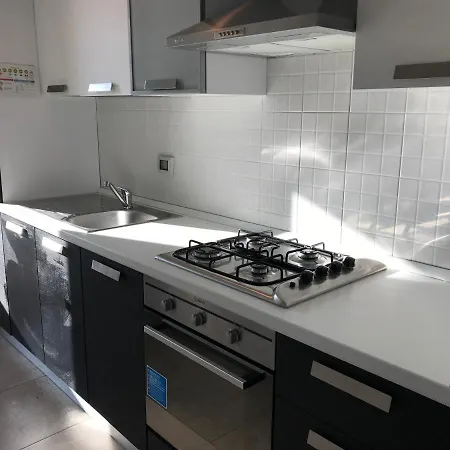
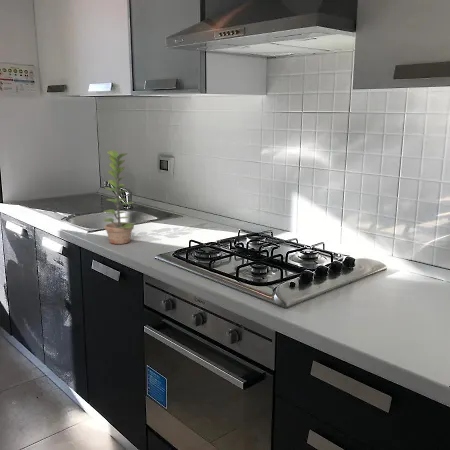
+ plant [102,150,137,245]
